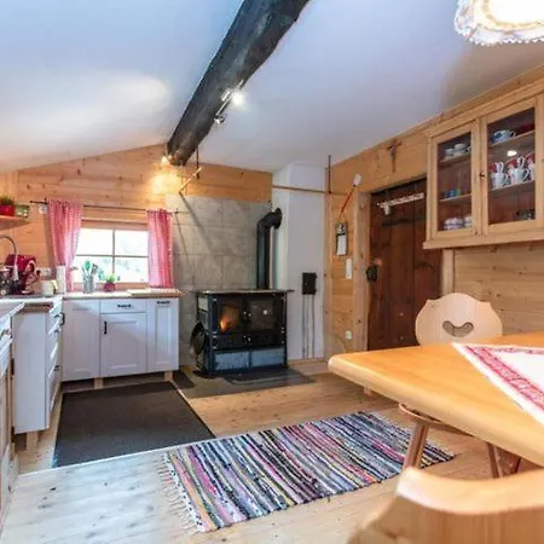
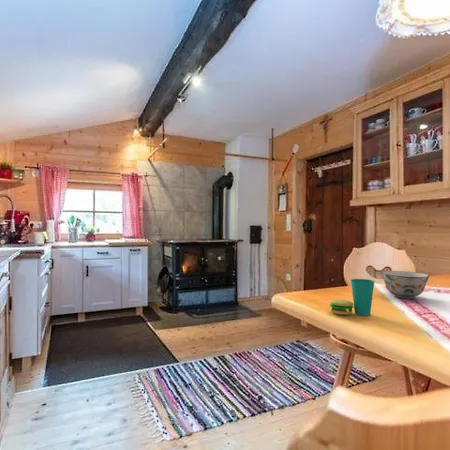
+ soup bowl [380,270,430,300]
+ cup [328,278,375,316]
